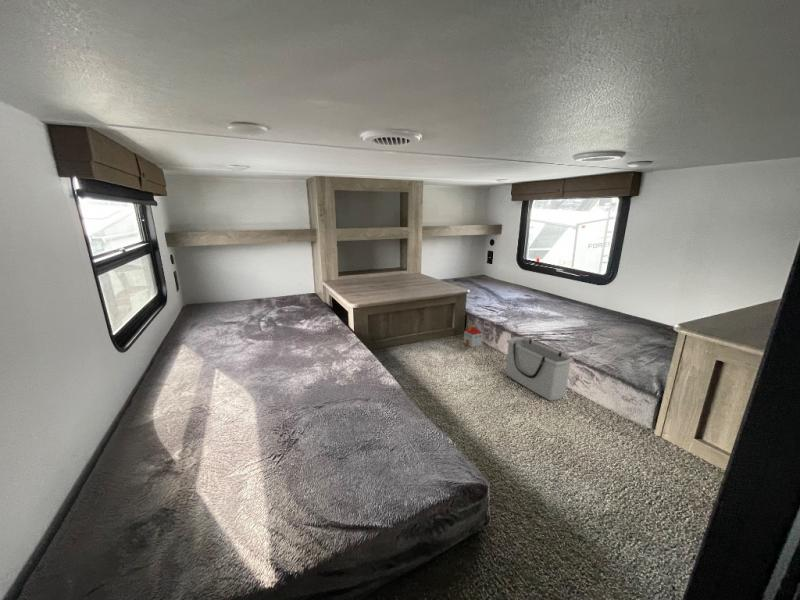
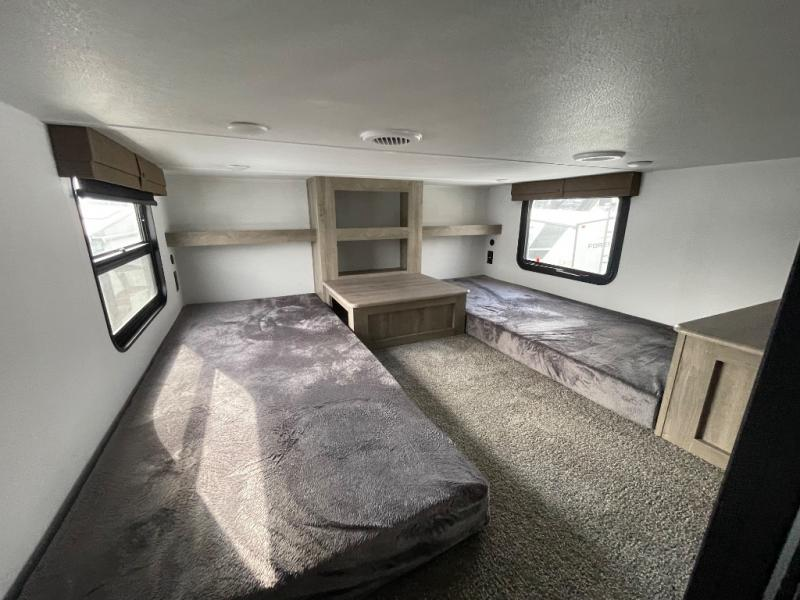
- toy house [463,323,484,348]
- storage bin [505,336,574,402]
